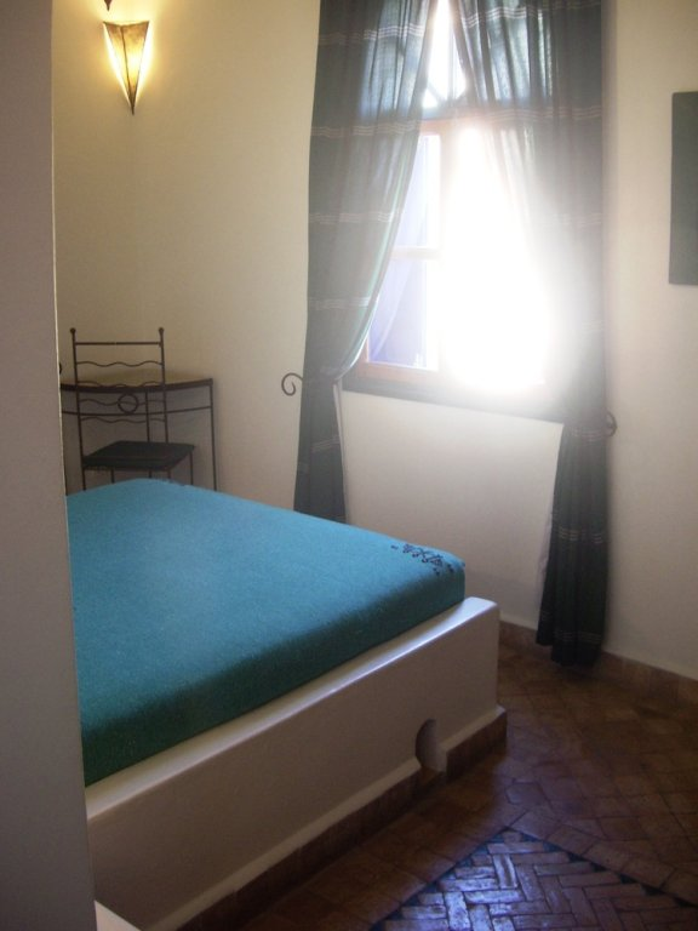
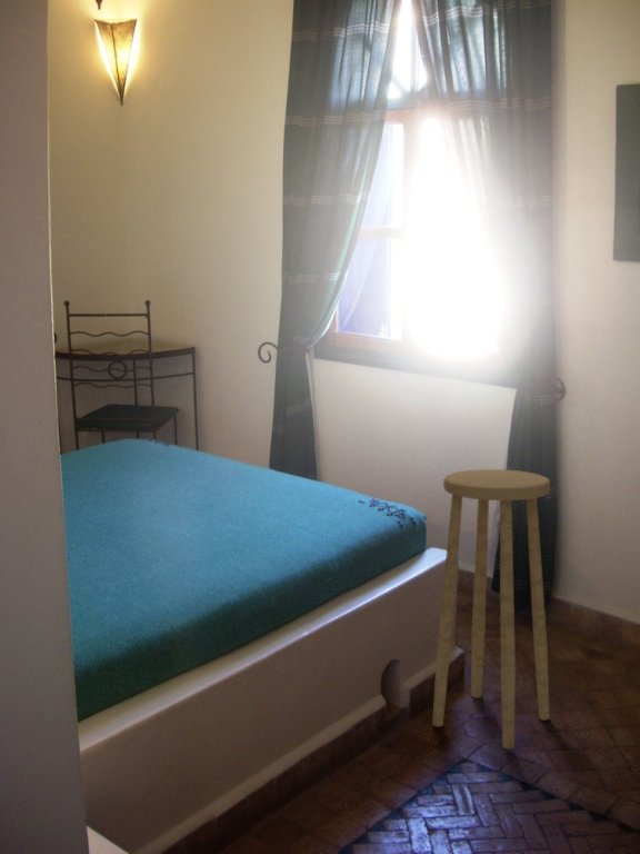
+ stool [431,468,551,749]
